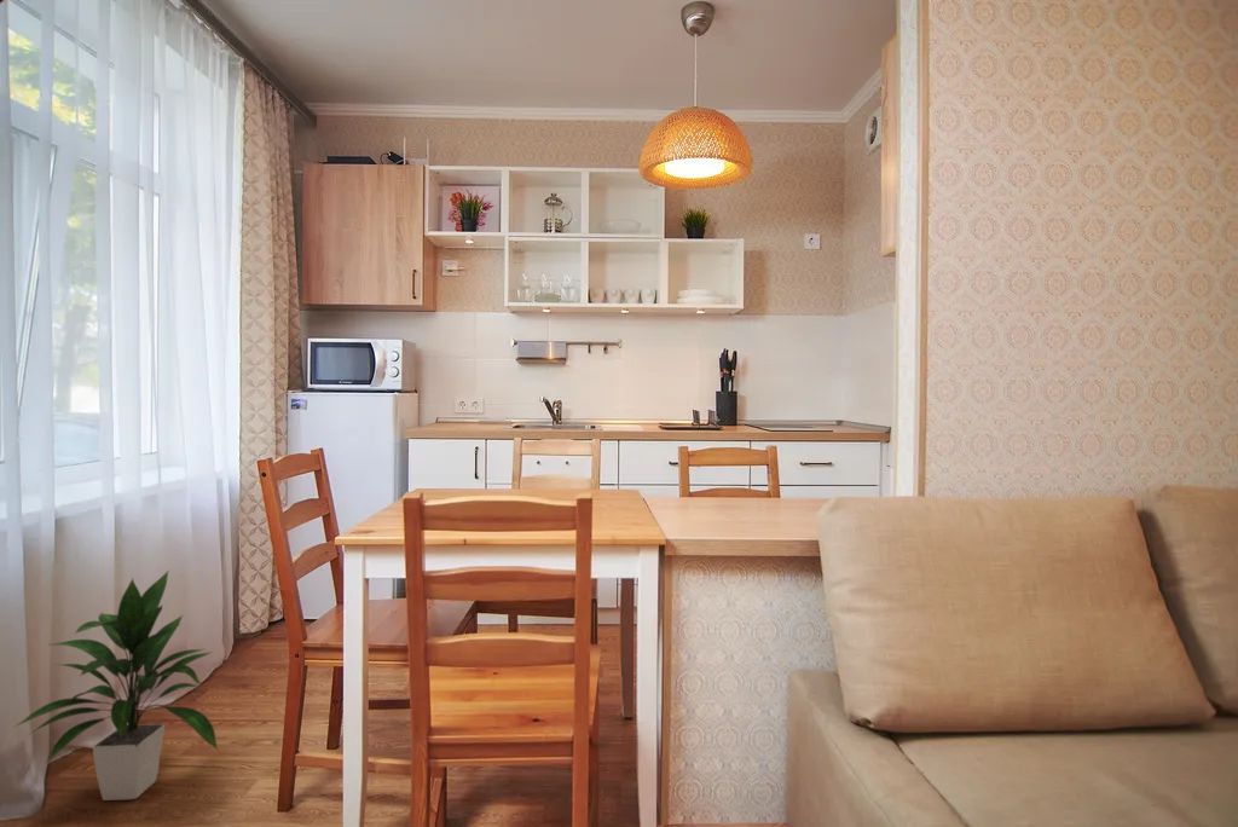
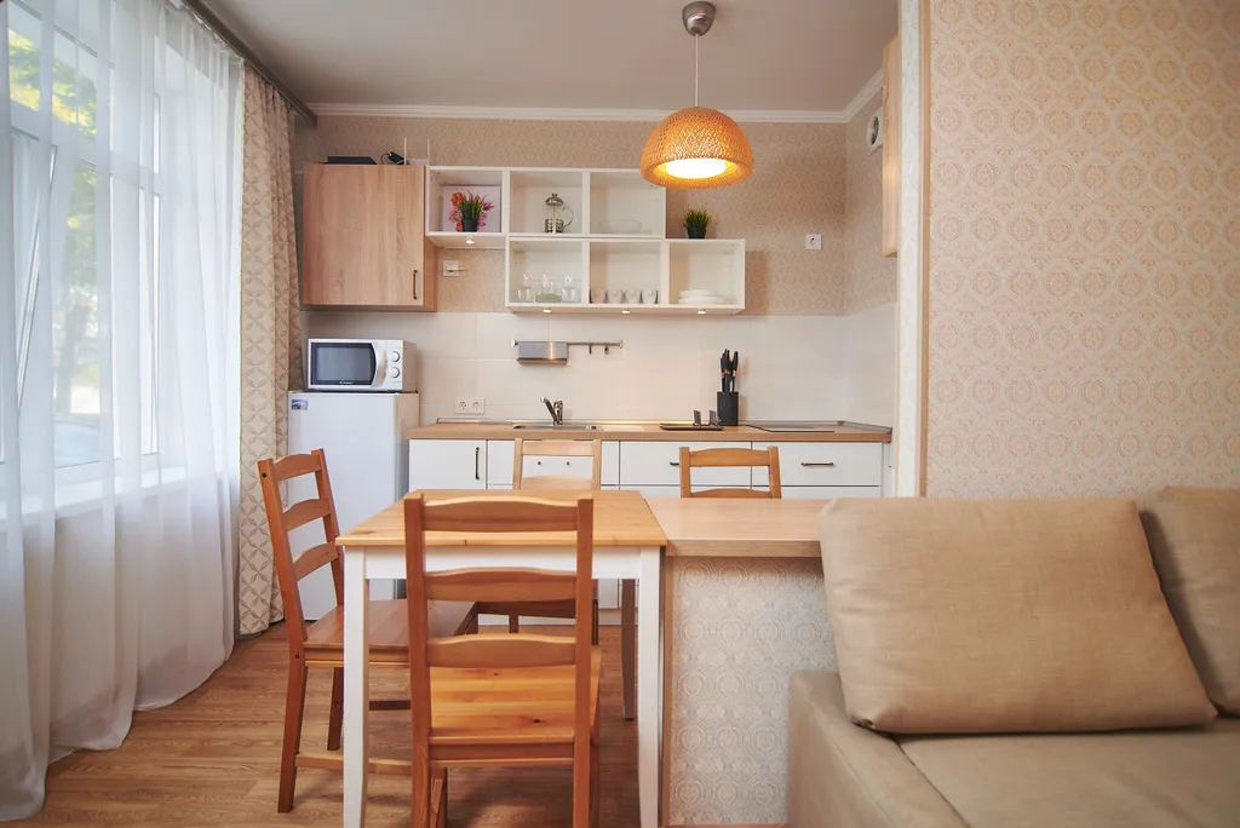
- indoor plant [11,569,219,802]
